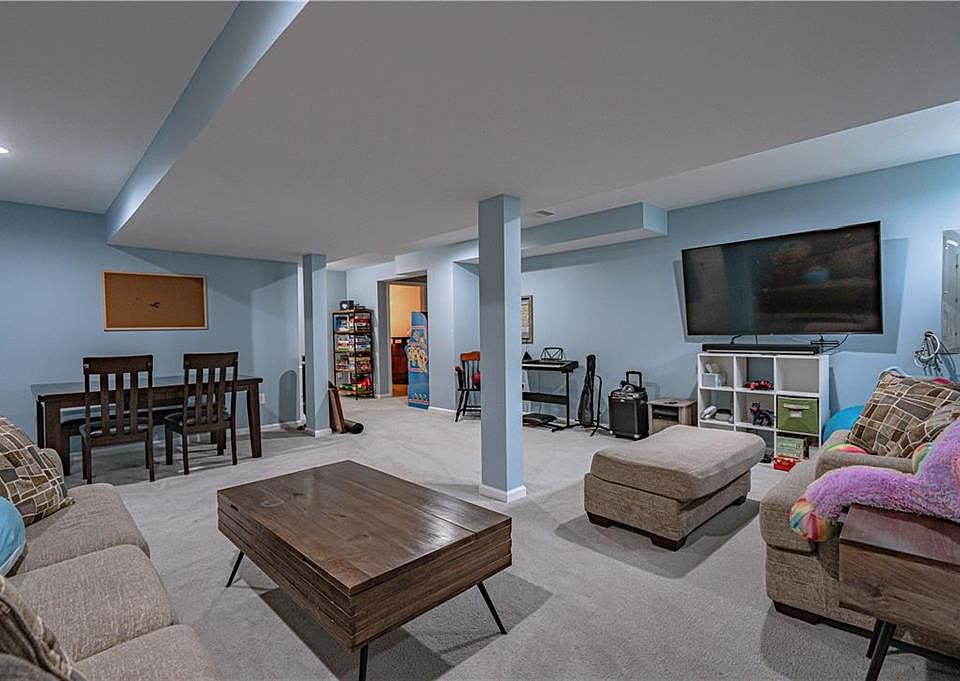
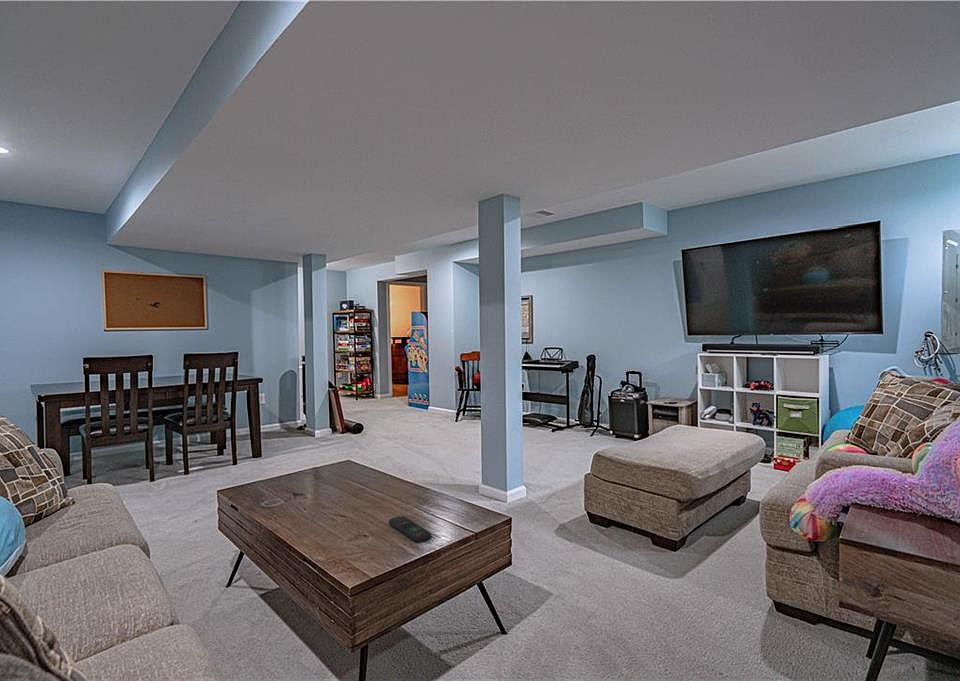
+ remote control [388,515,432,543]
